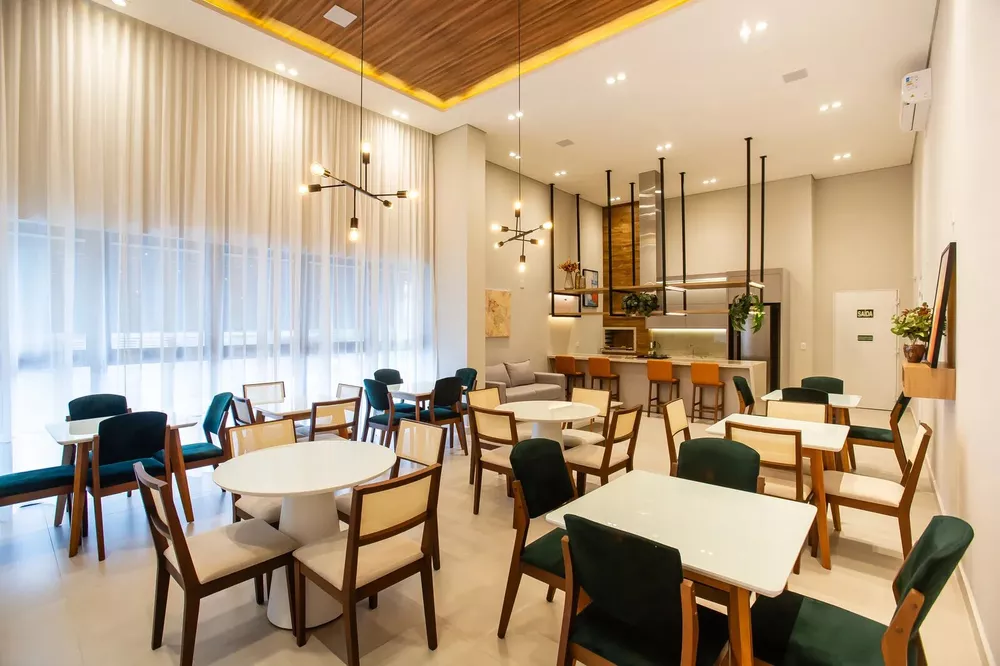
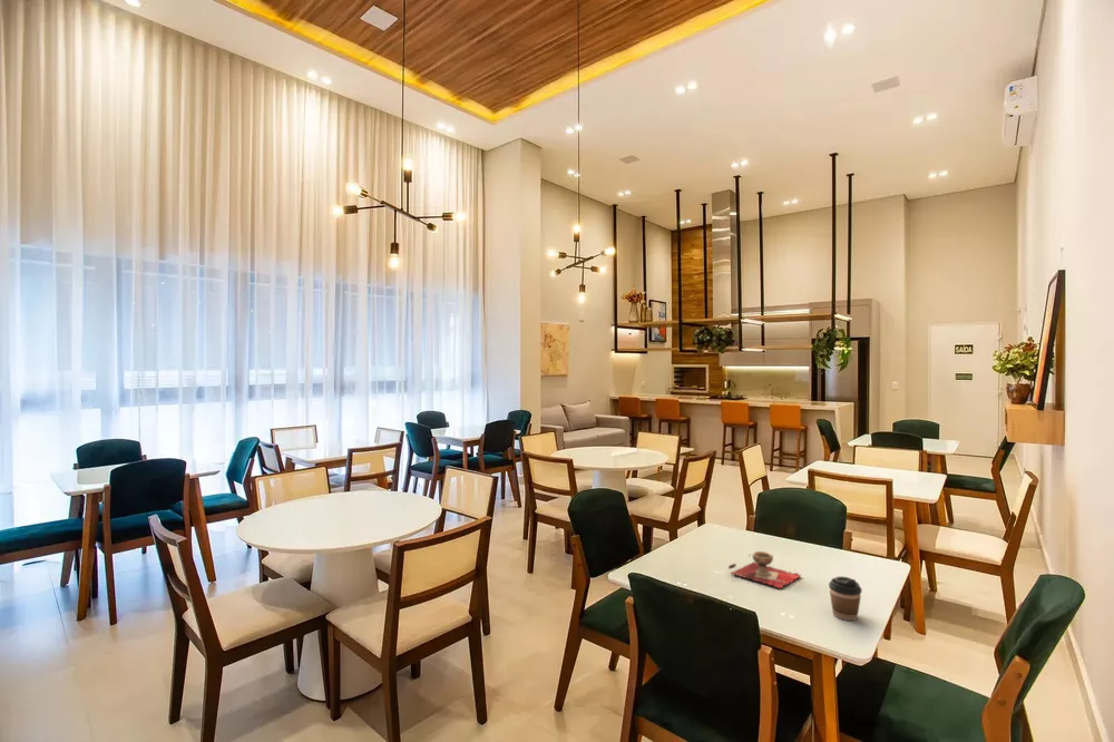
+ decorative bowl [727,550,802,589]
+ coffee cup [828,576,863,622]
